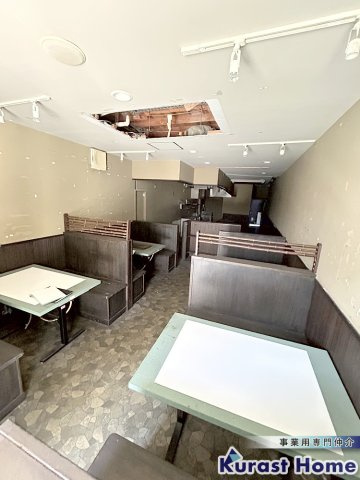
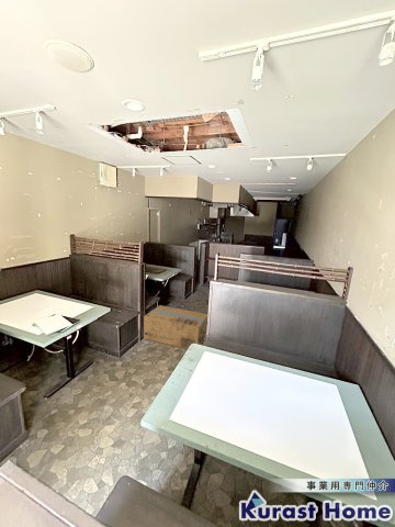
+ cardboard box [143,304,208,350]
